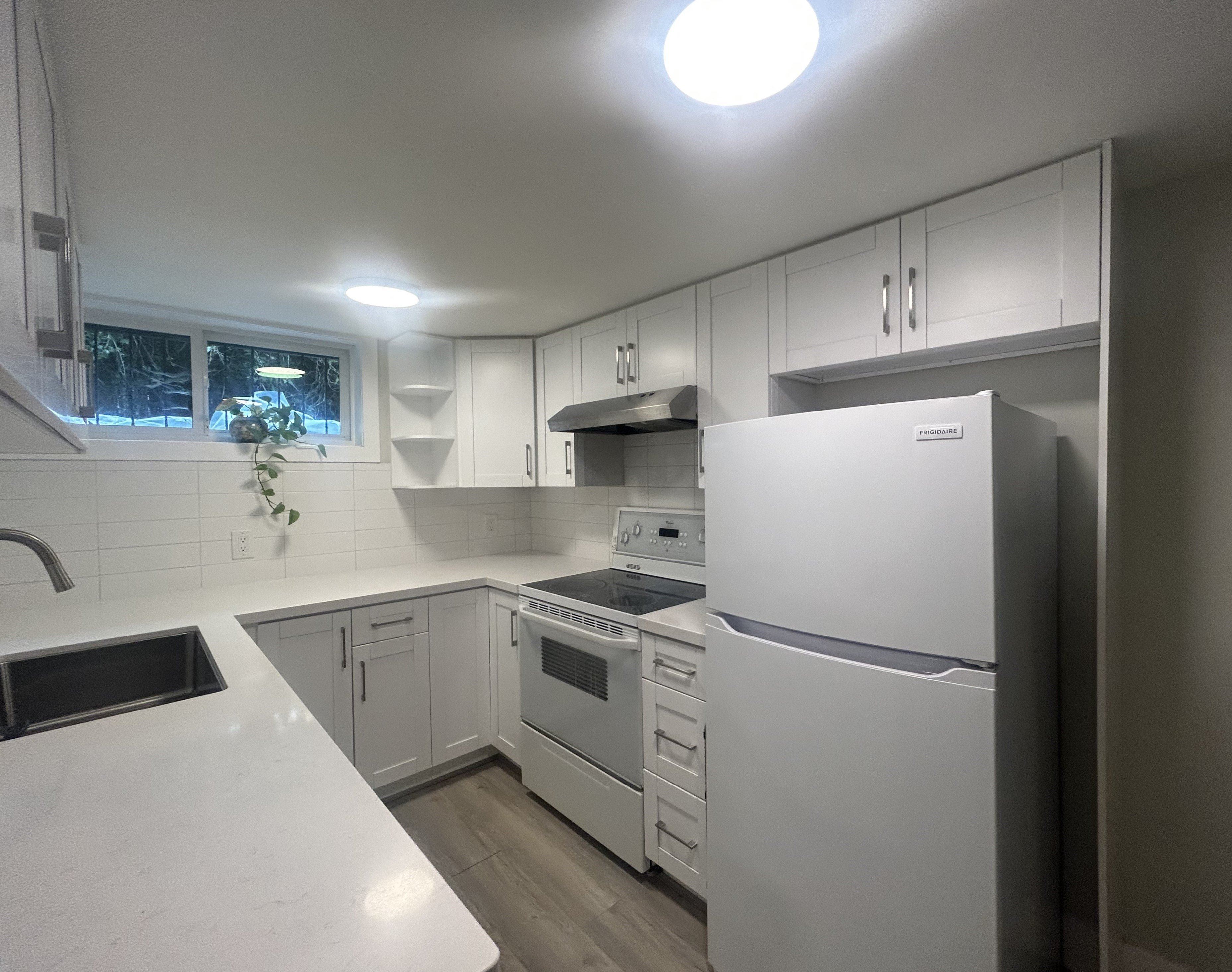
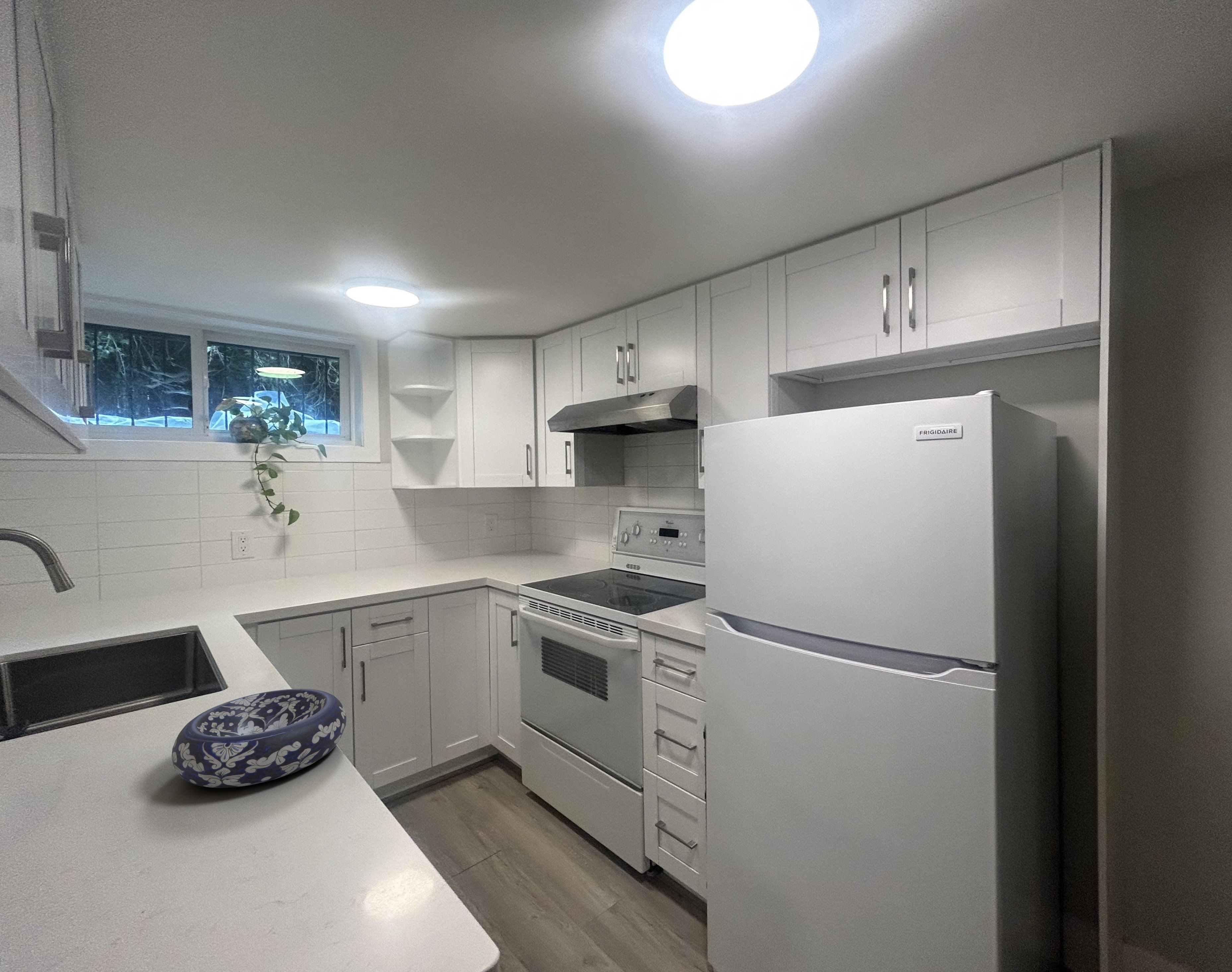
+ decorative bowl [171,689,347,788]
